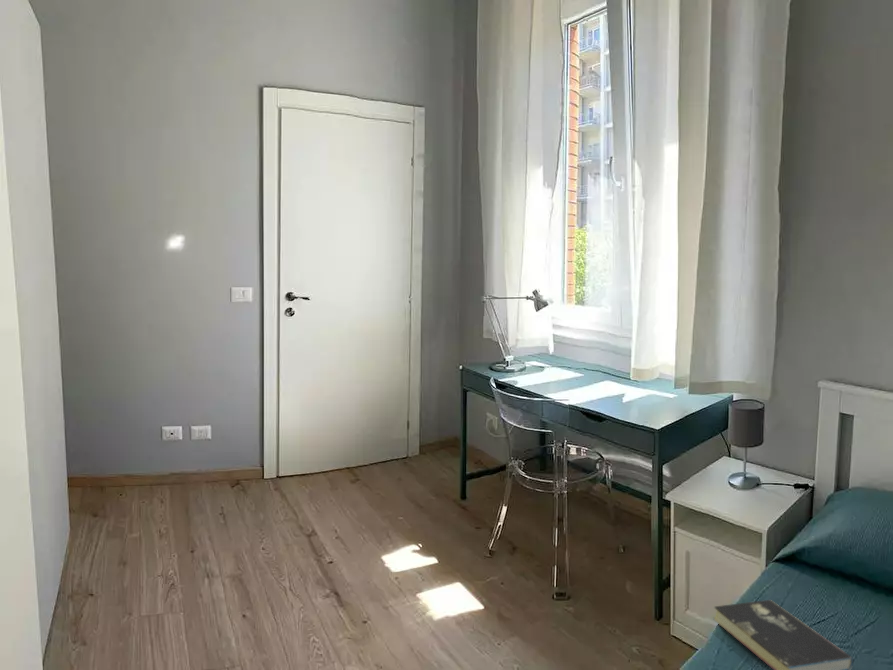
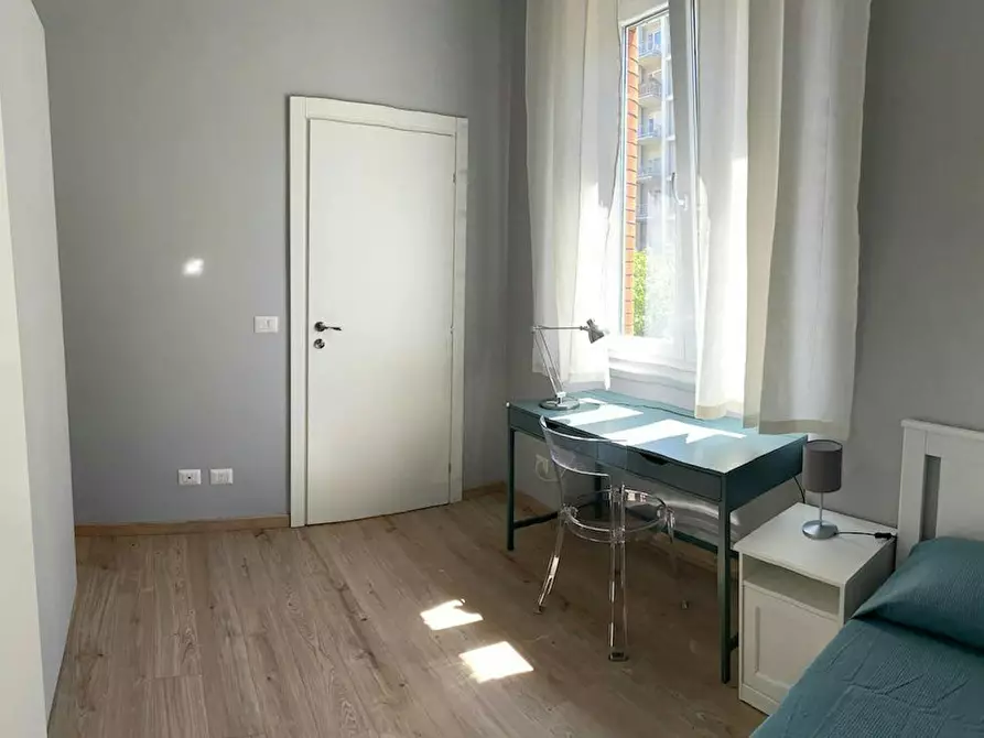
- book [712,599,854,670]
